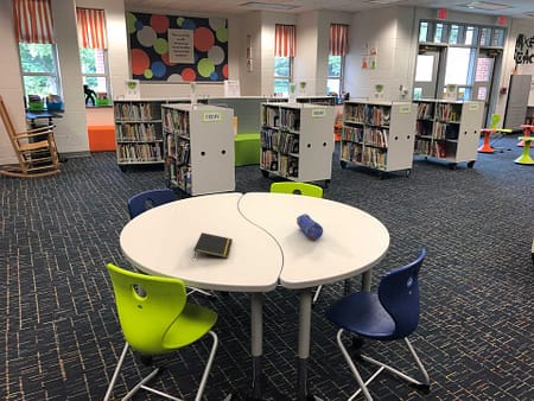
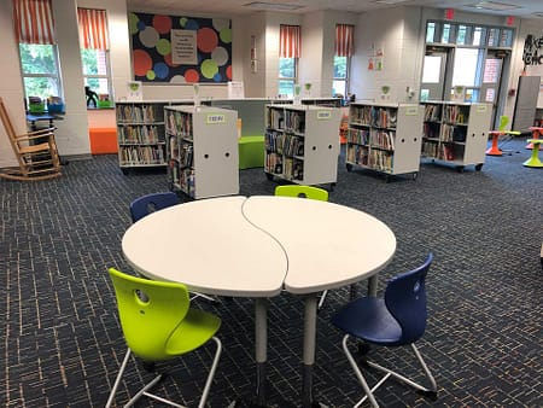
- notepad [192,231,234,259]
- pencil case [295,212,324,241]
